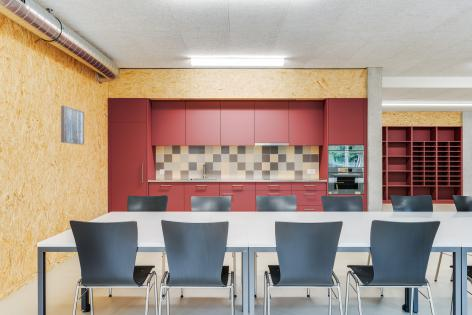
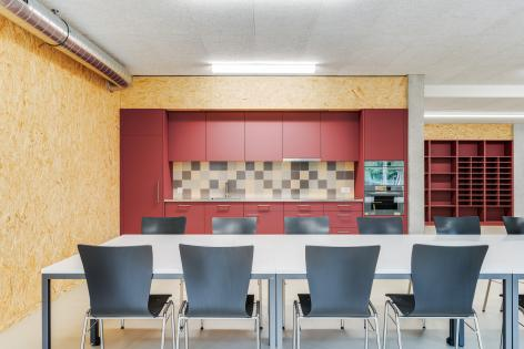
- wall art [60,105,85,145]
